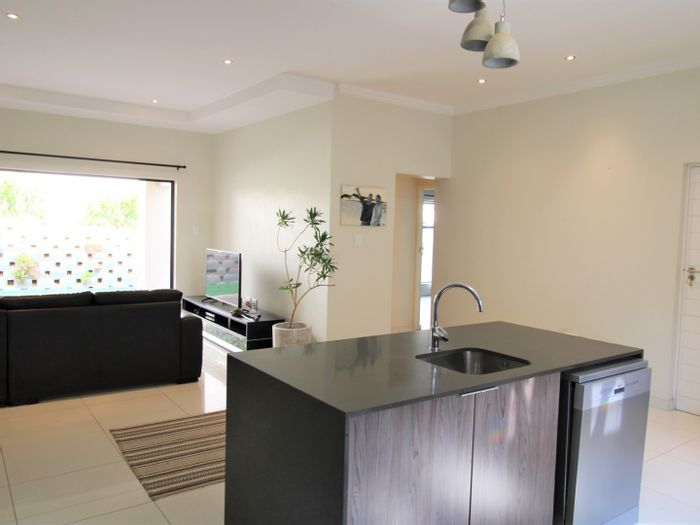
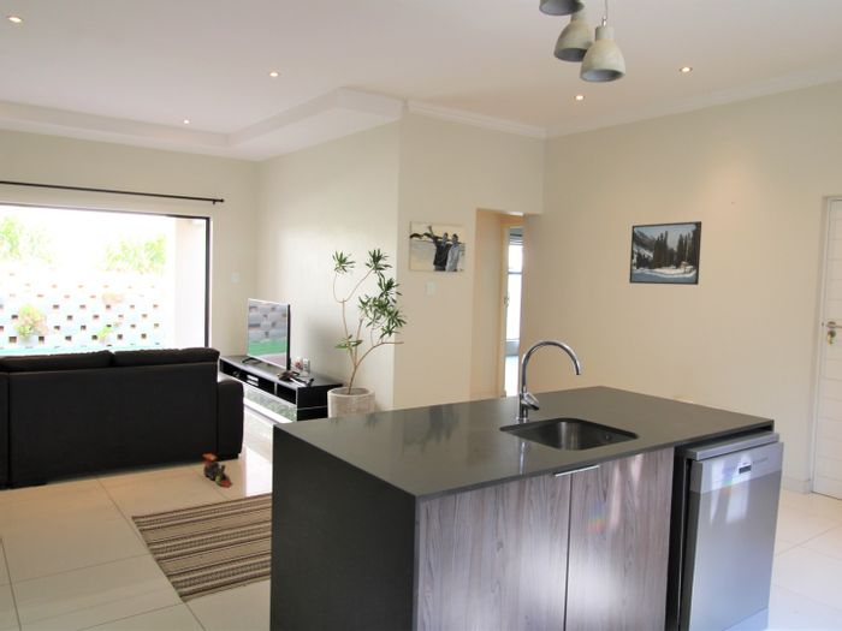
+ toy train [202,453,232,487]
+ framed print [628,220,702,286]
